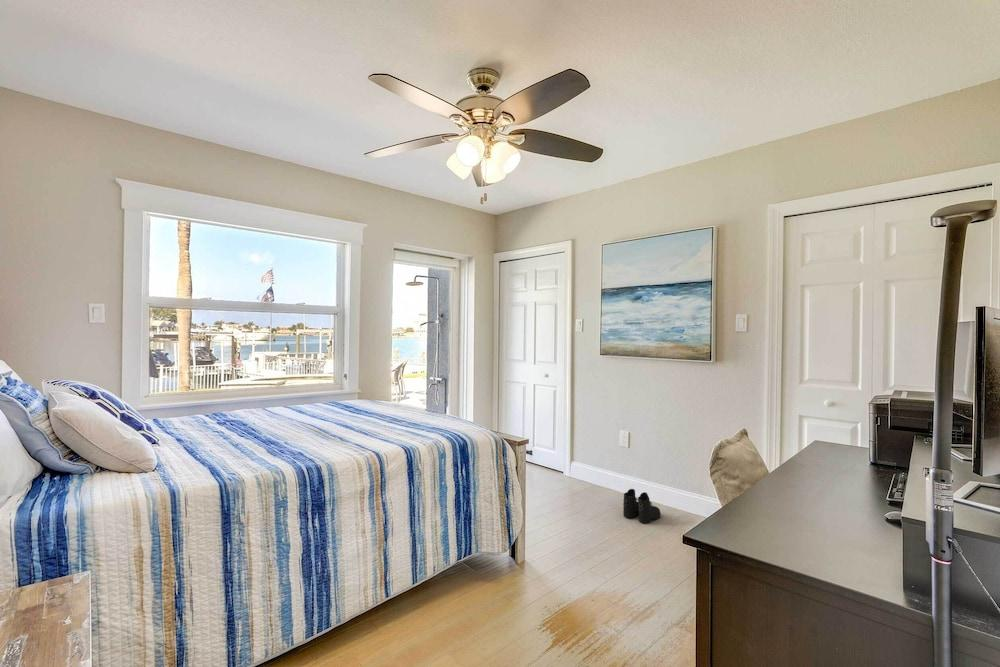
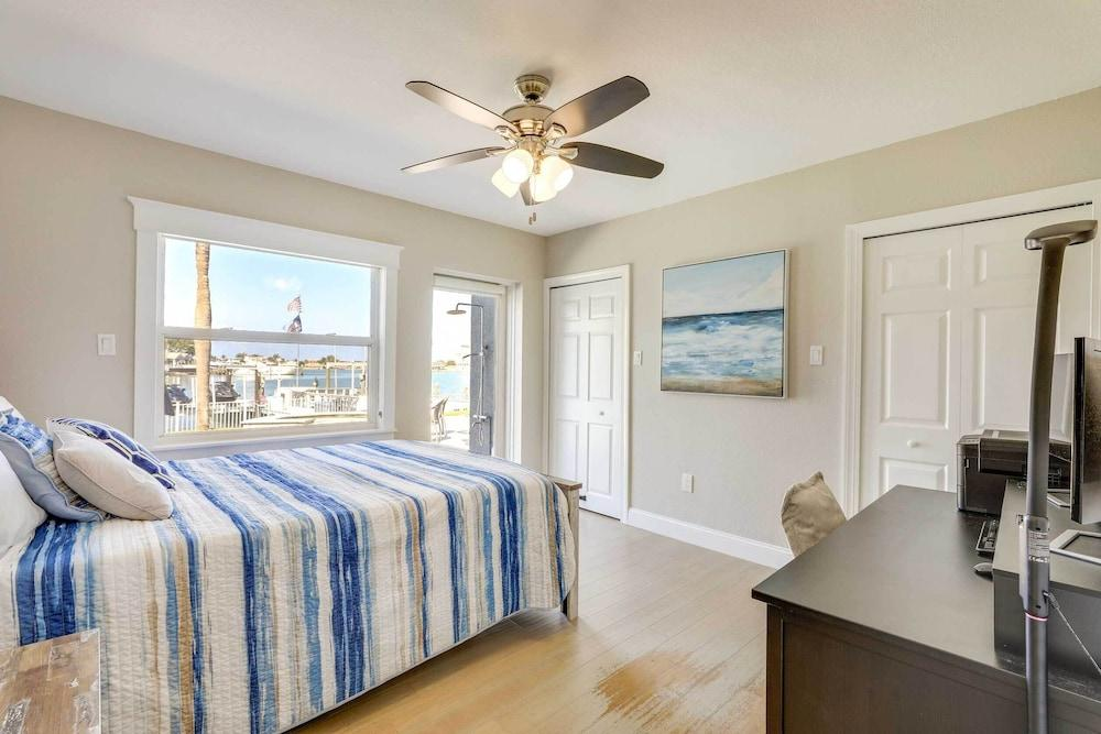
- boots [622,488,662,524]
